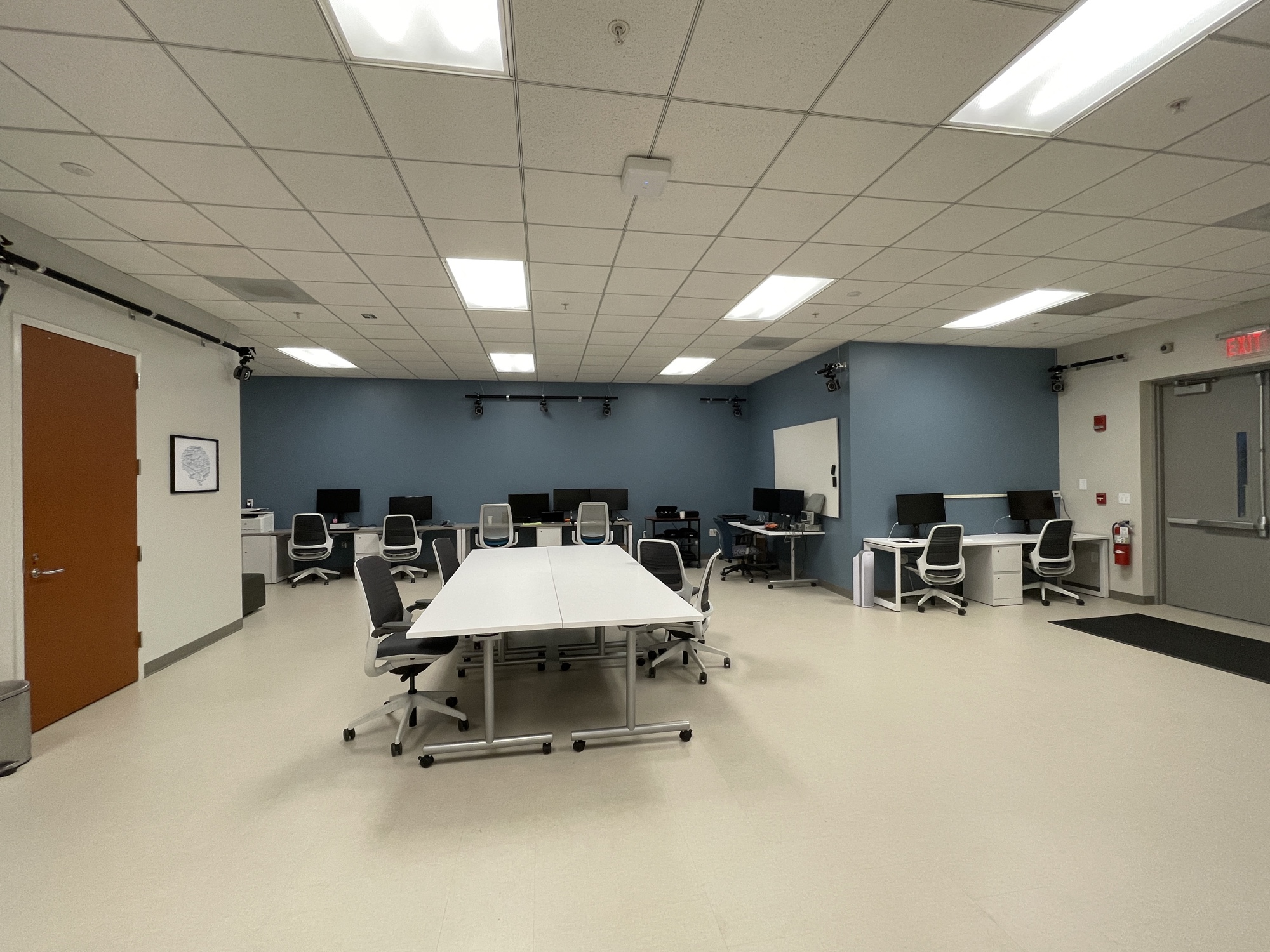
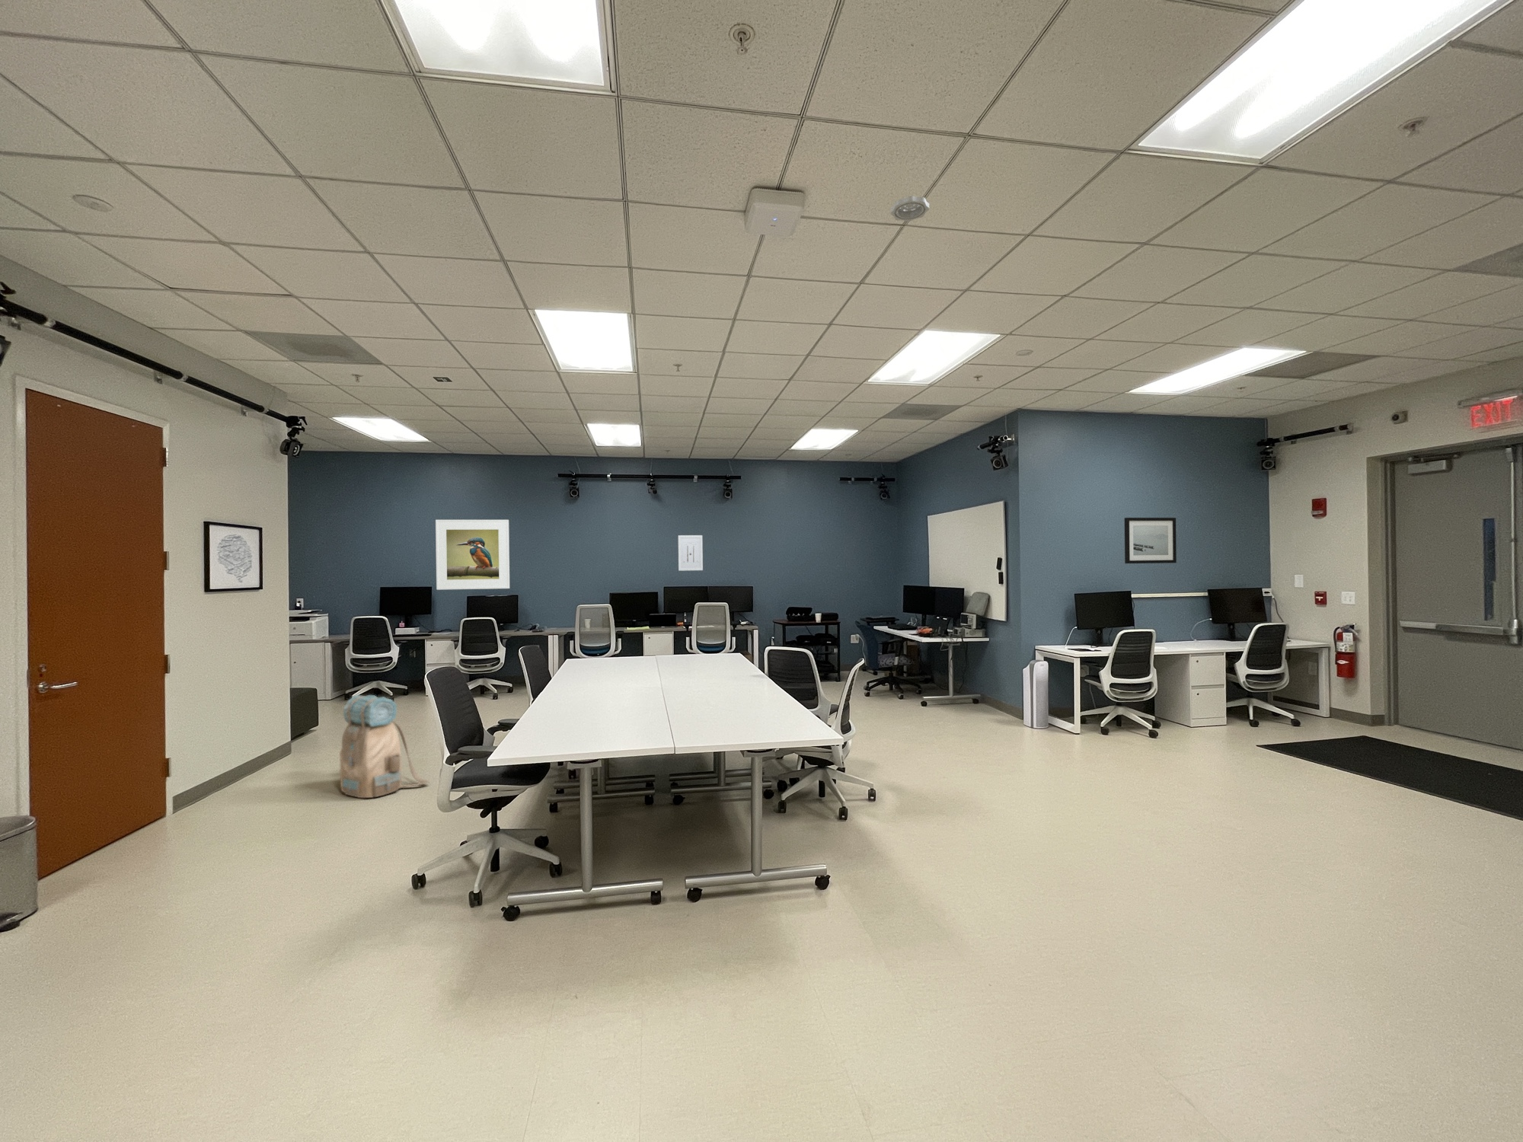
+ backpack [339,695,429,799]
+ wall art [678,535,704,572]
+ smoke detector [890,194,929,222]
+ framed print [435,519,510,591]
+ wall art [1124,517,1178,564]
